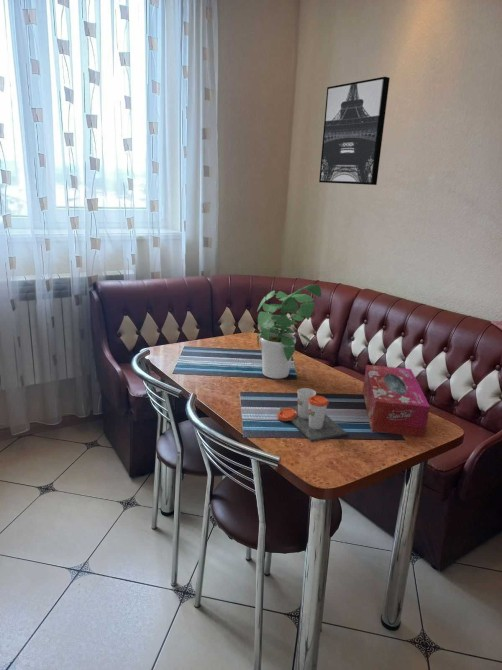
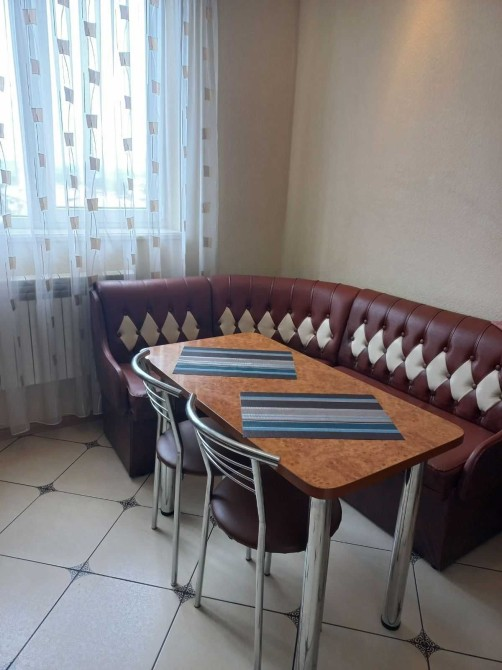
- cup [276,387,348,443]
- potted plant [256,283,322,380]
- tissue box [362,364,431,438]
- wall art [318,76,390,186]
